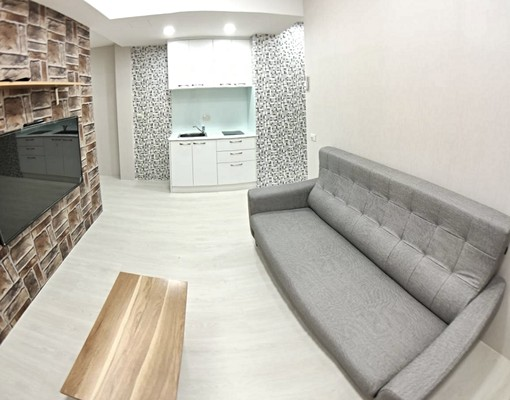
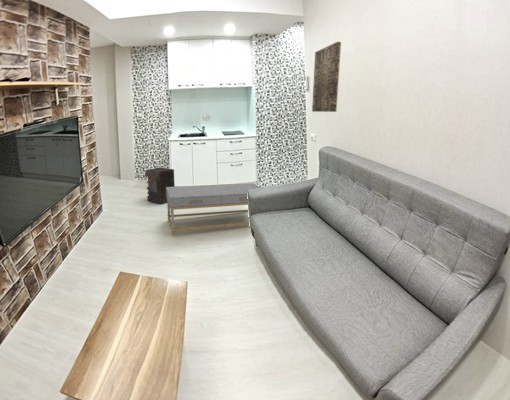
+ wall art [311,41,342,113]
+ storage bin [144,167,176,205]
+ coffee table [166,182,262,235]
